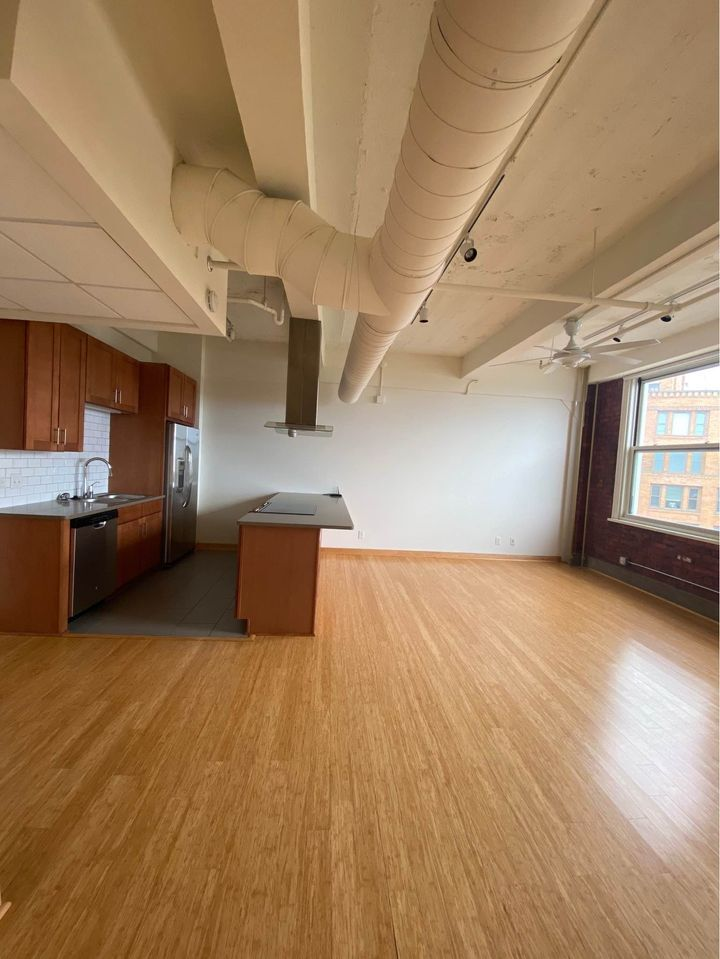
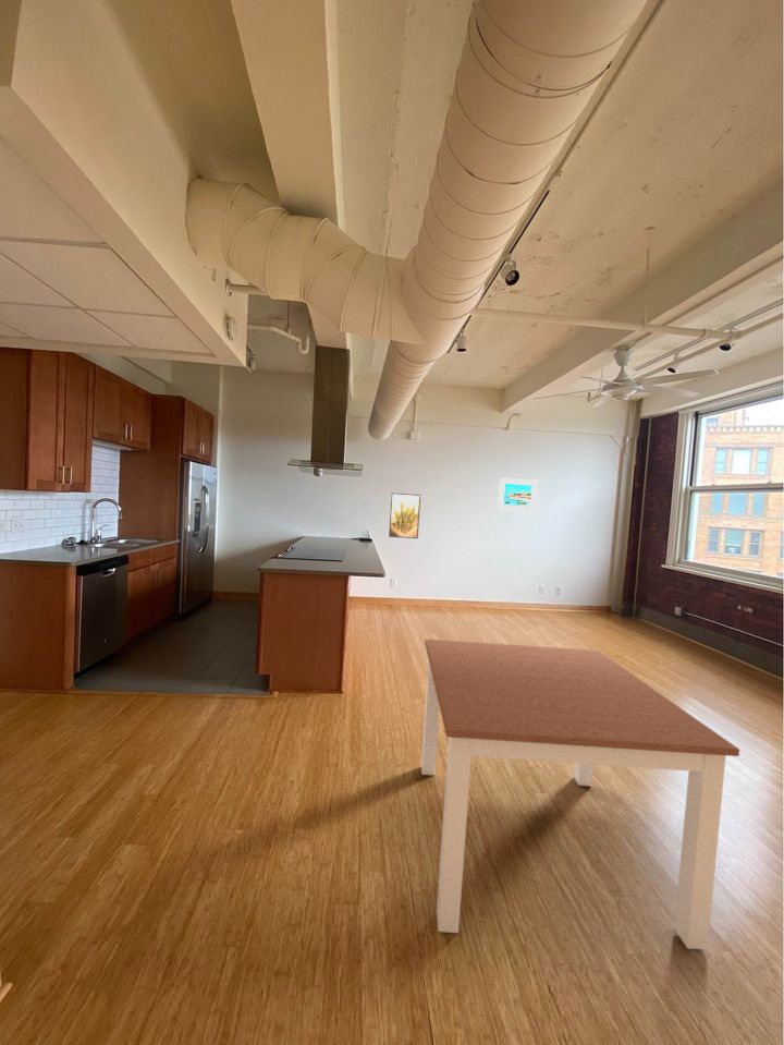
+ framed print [388,493,421,539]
+ dining table [420,637,740,951]
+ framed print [497,476,539,513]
